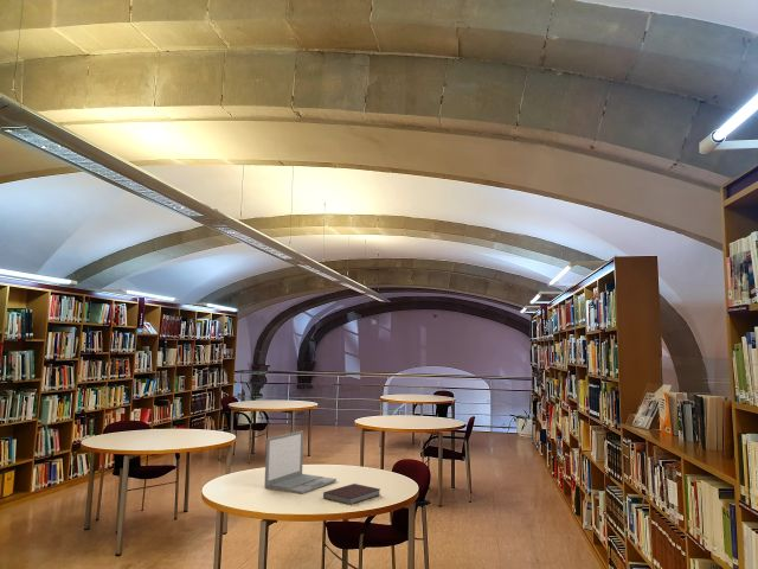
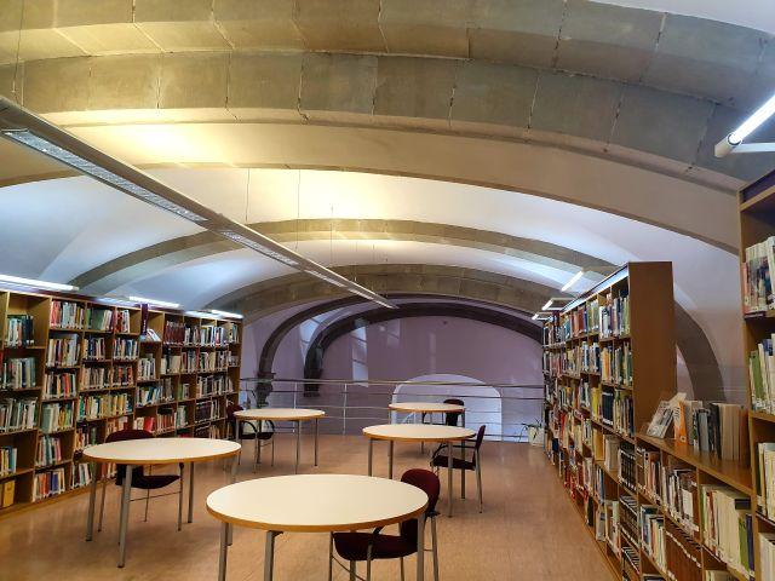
- laptop [263,430,338,496]
- notebook [322,482,381,506]
